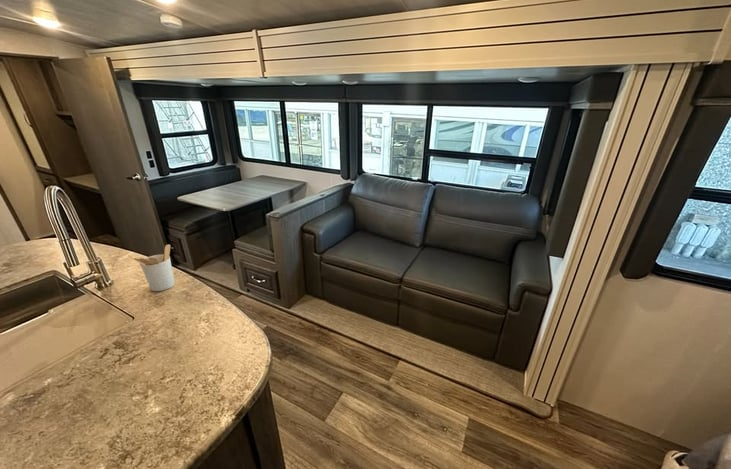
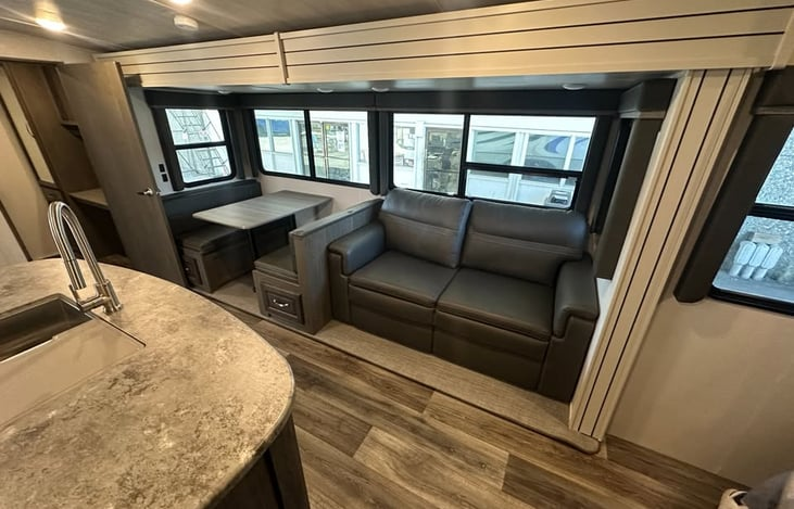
- utensil holder [130,244,176,292]
